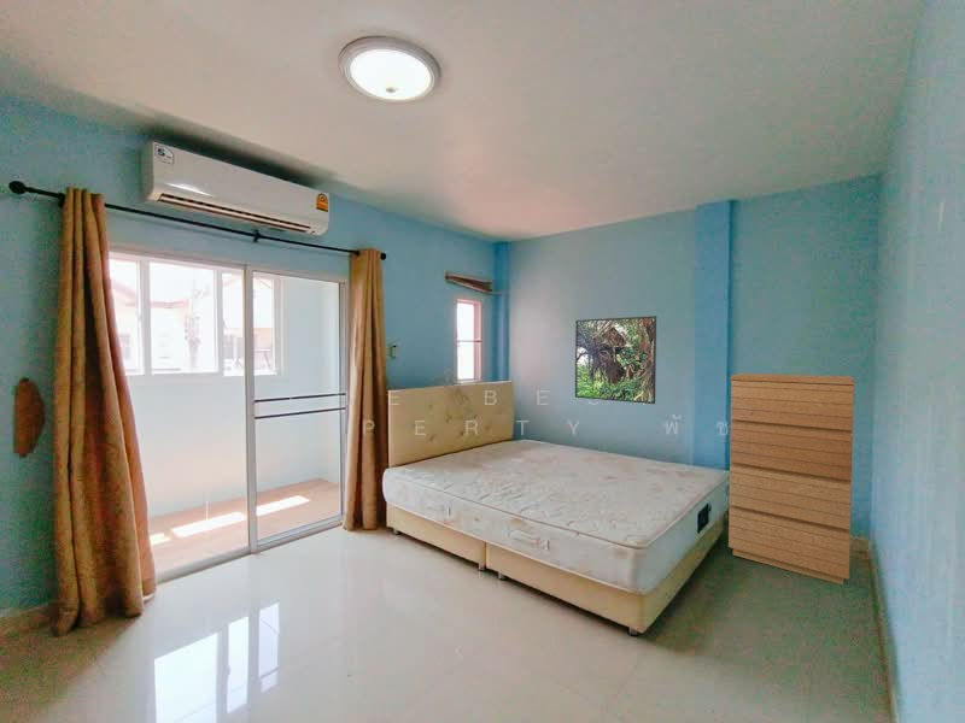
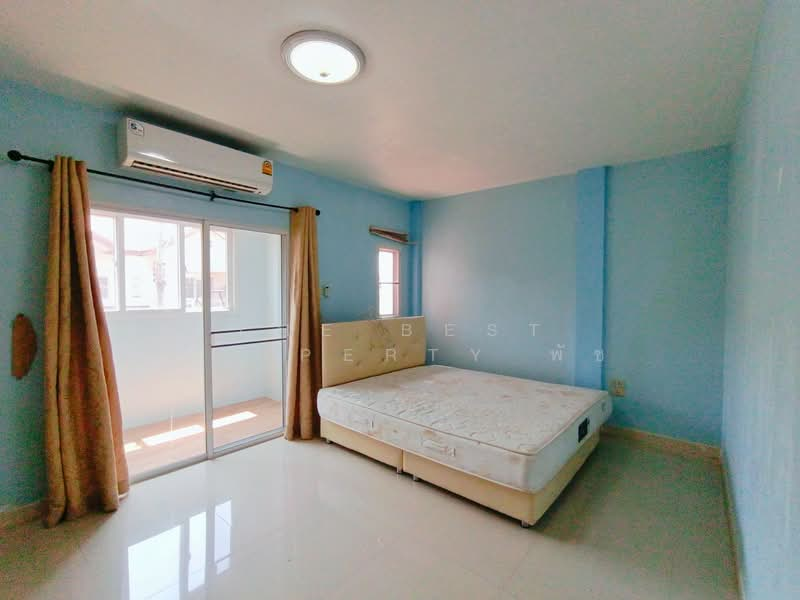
- dresser [727,372,856,586]
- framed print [574,315,657,405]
